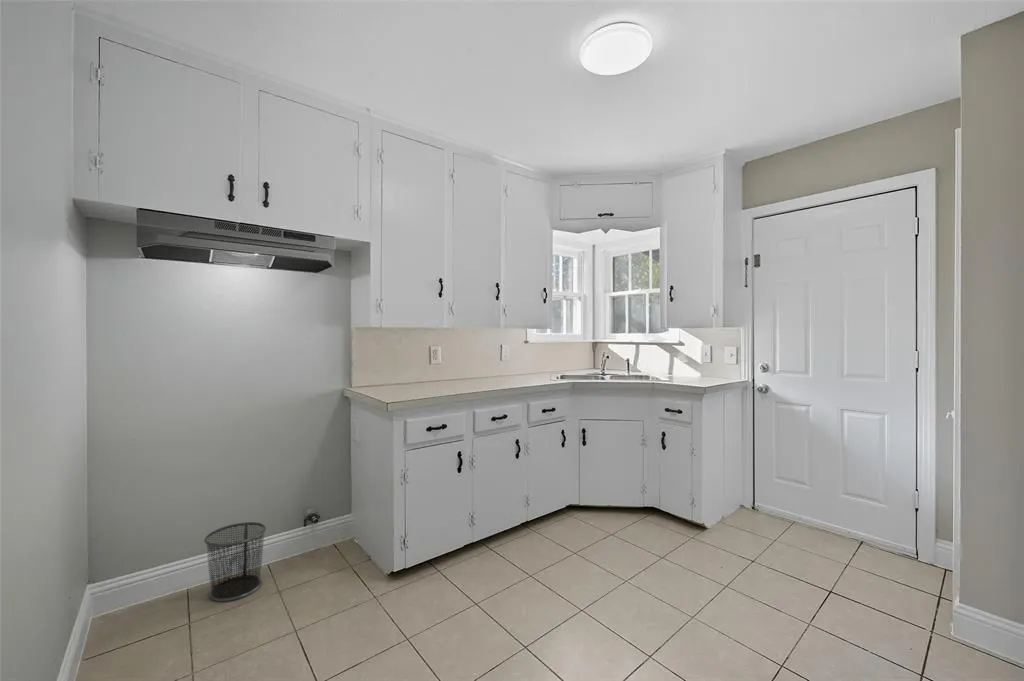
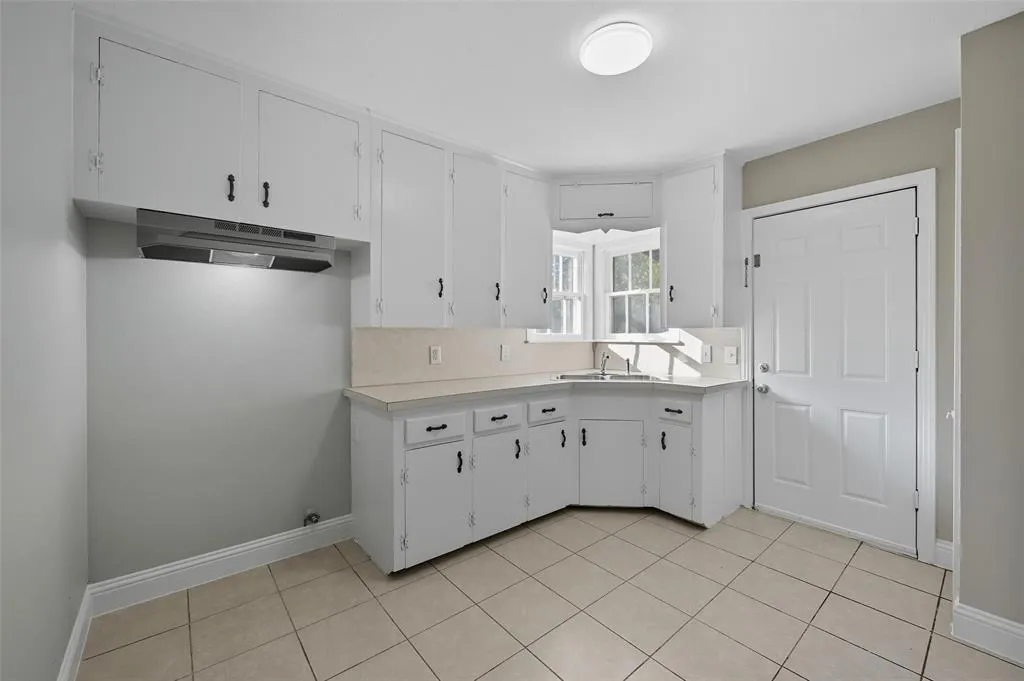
- waste bin [203,521,267,602]
